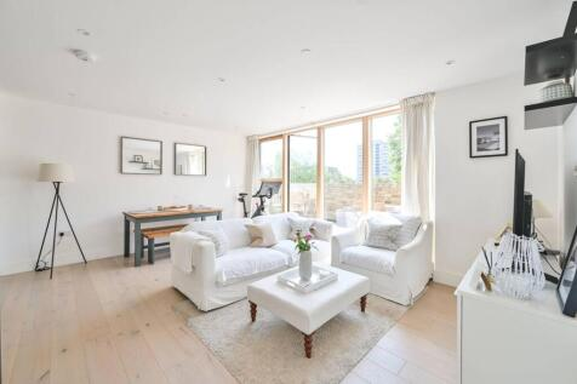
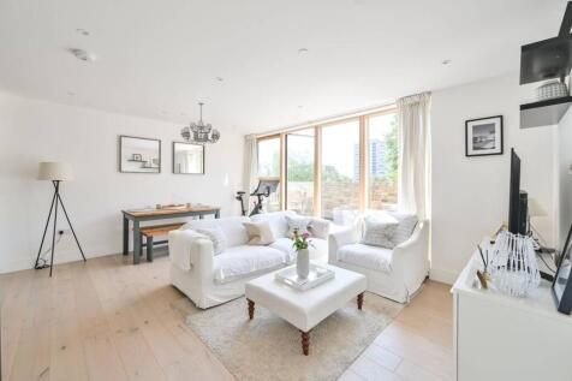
+ chandelier [179,101,221,145]
